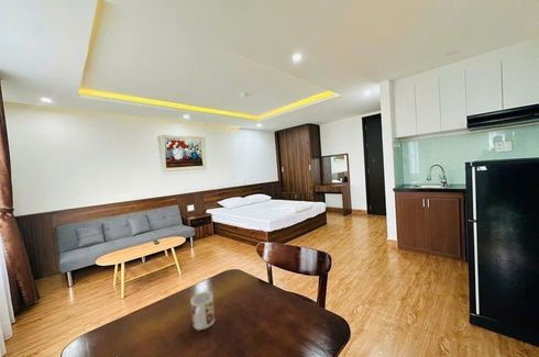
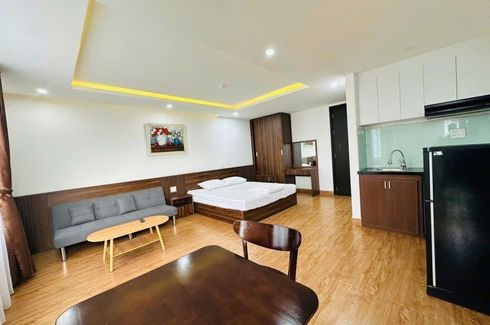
- mug [190,291,216,332]
